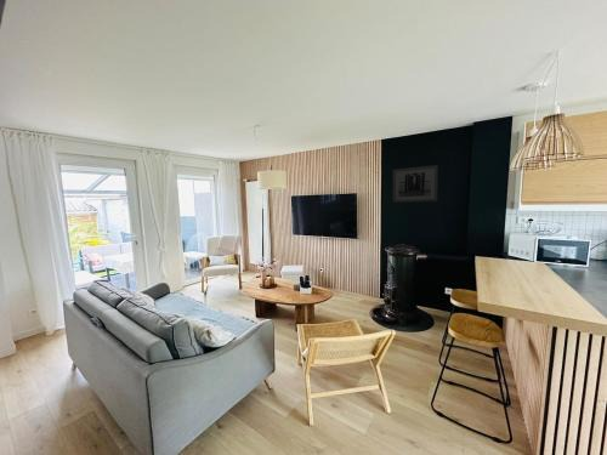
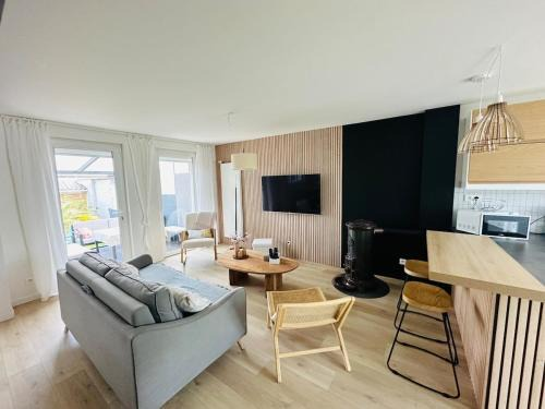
- wall art [392,164,439,204]
